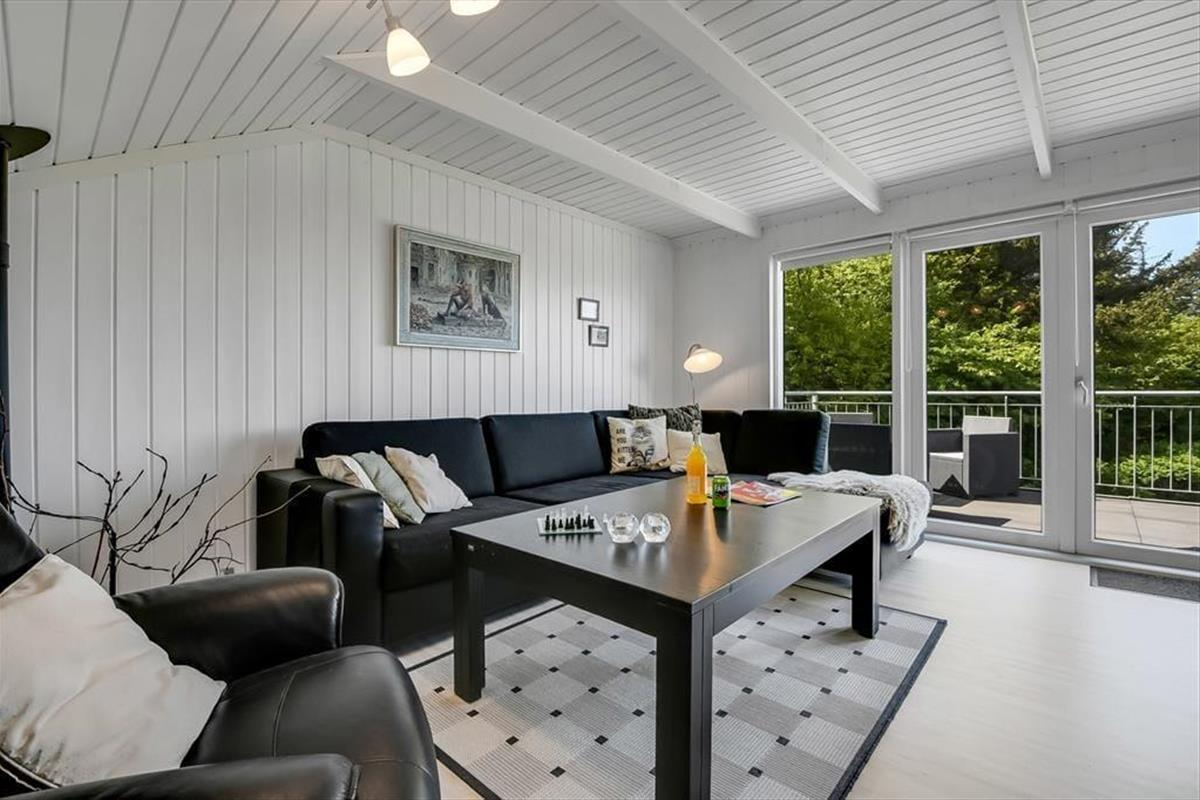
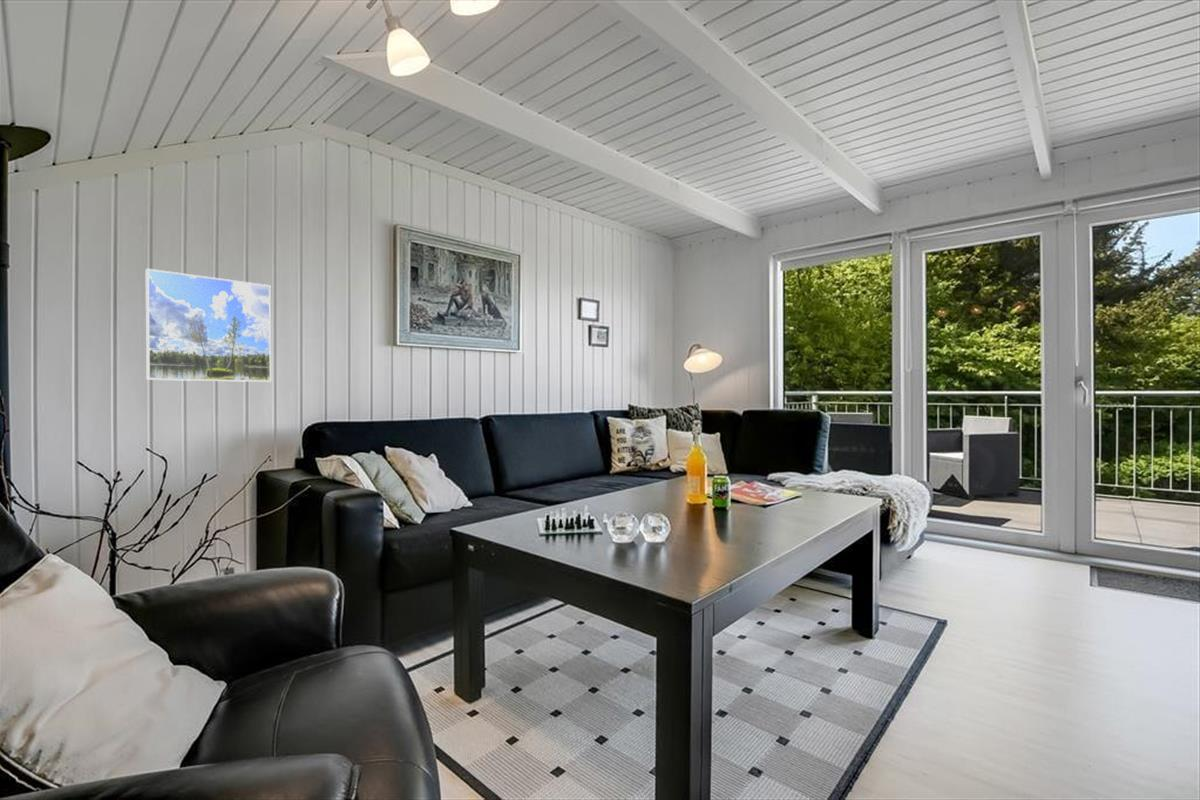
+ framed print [145,268,272,383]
